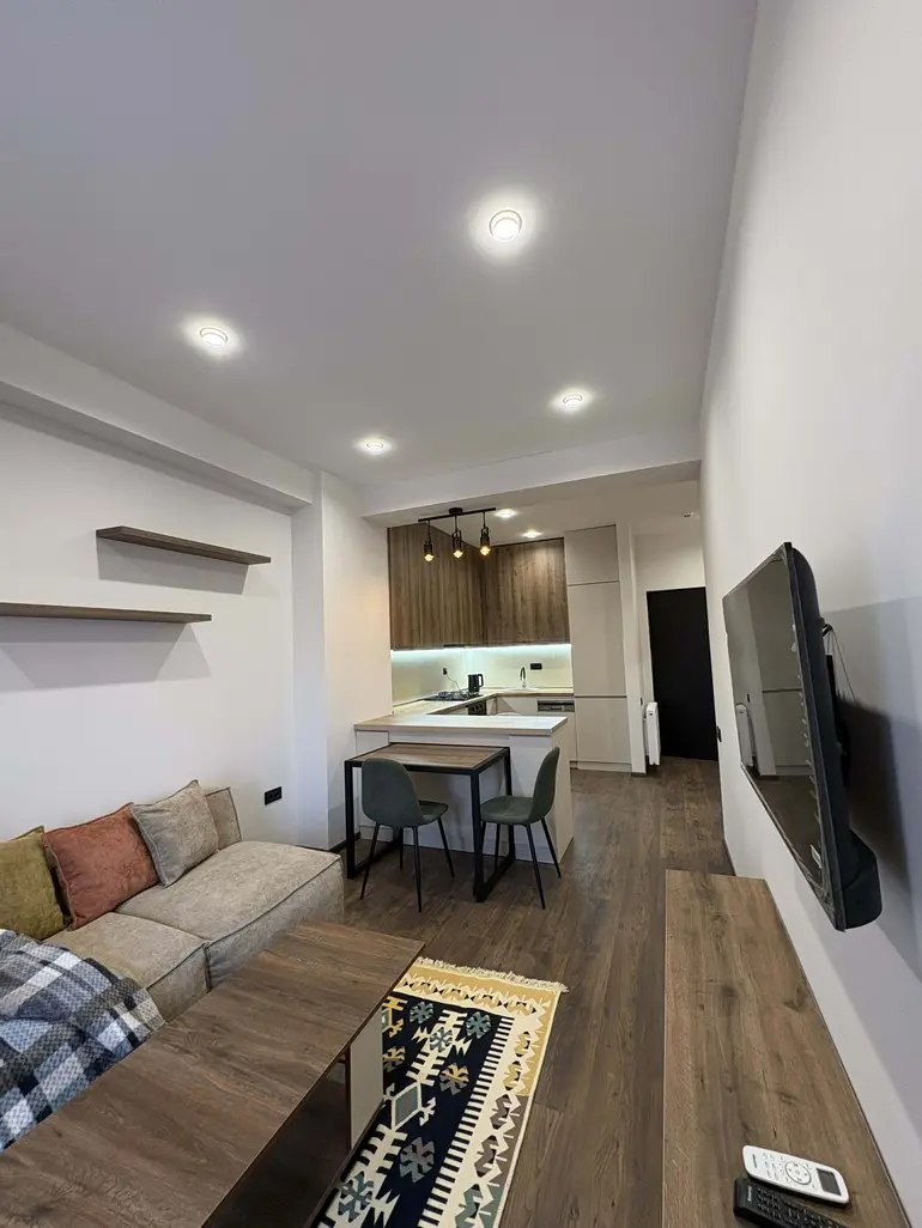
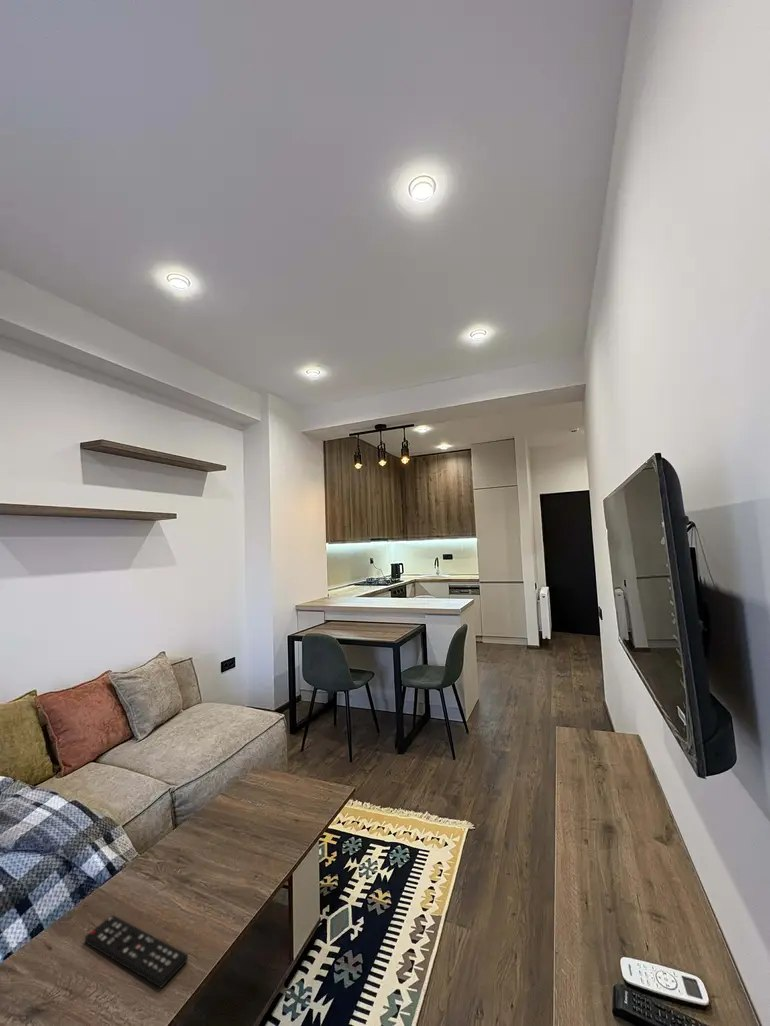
+ remote control [84,914,189,989]
